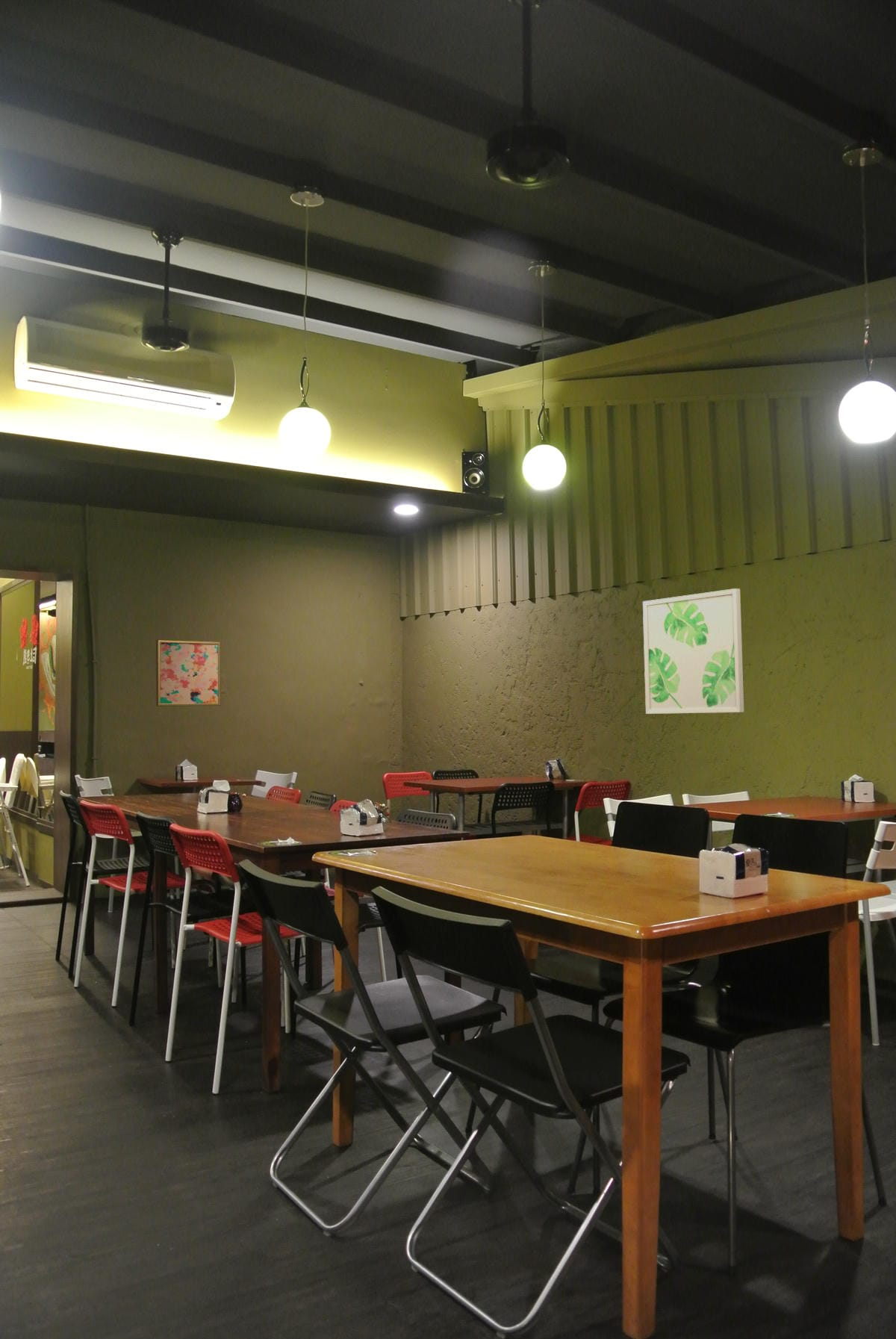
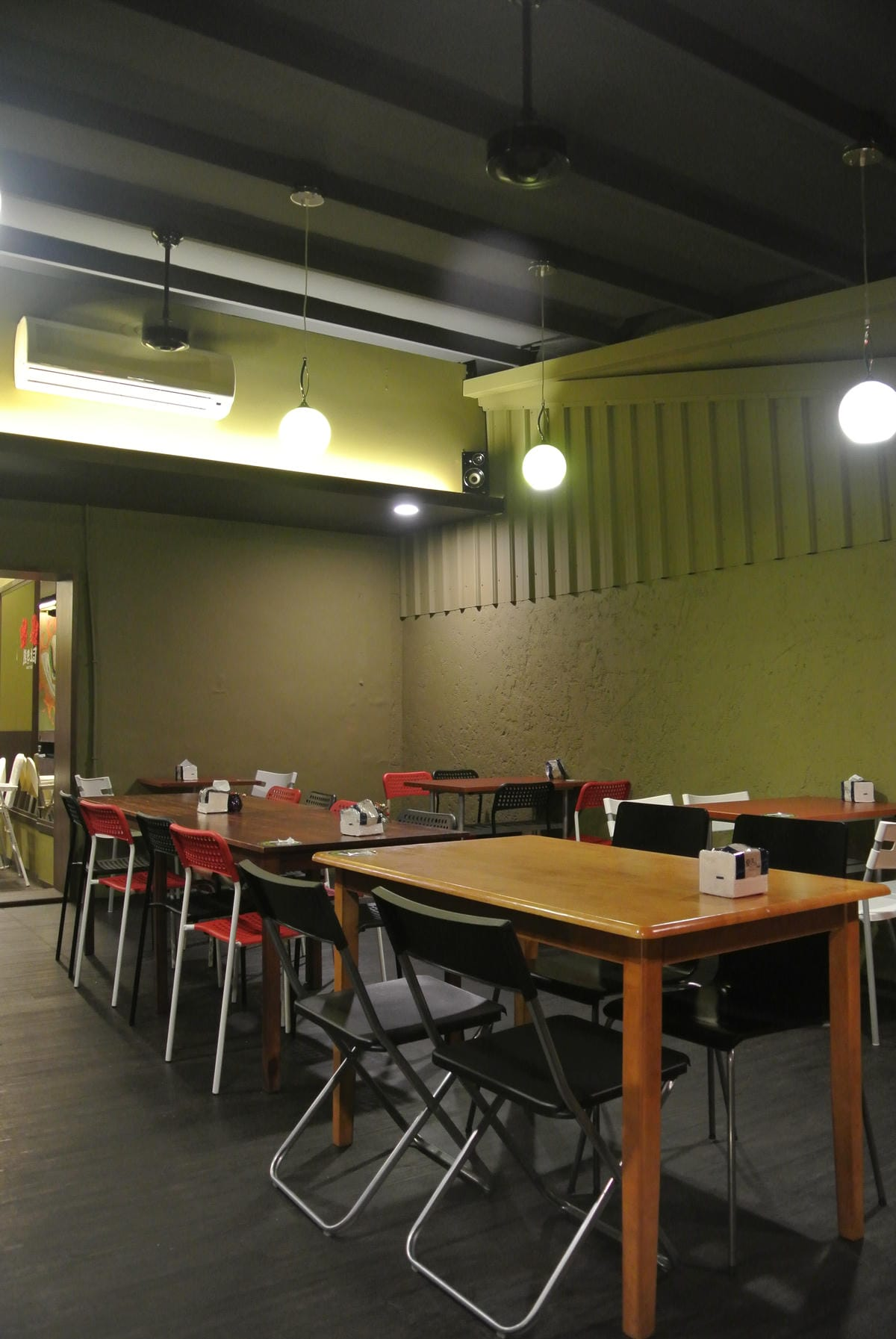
- wall art [642,588,744,715]
- wall art [155,639,221,707]
